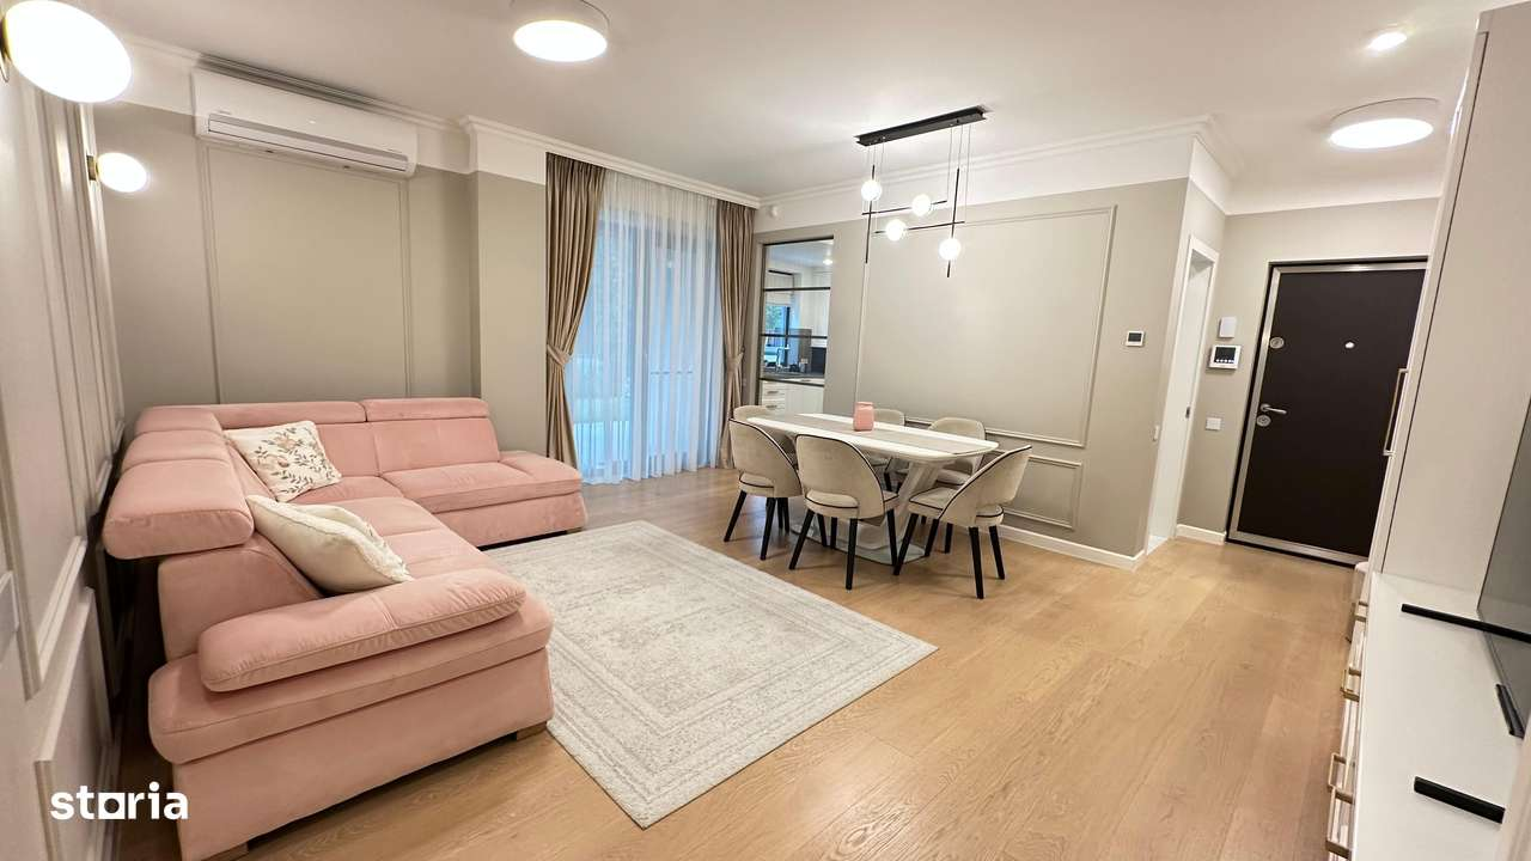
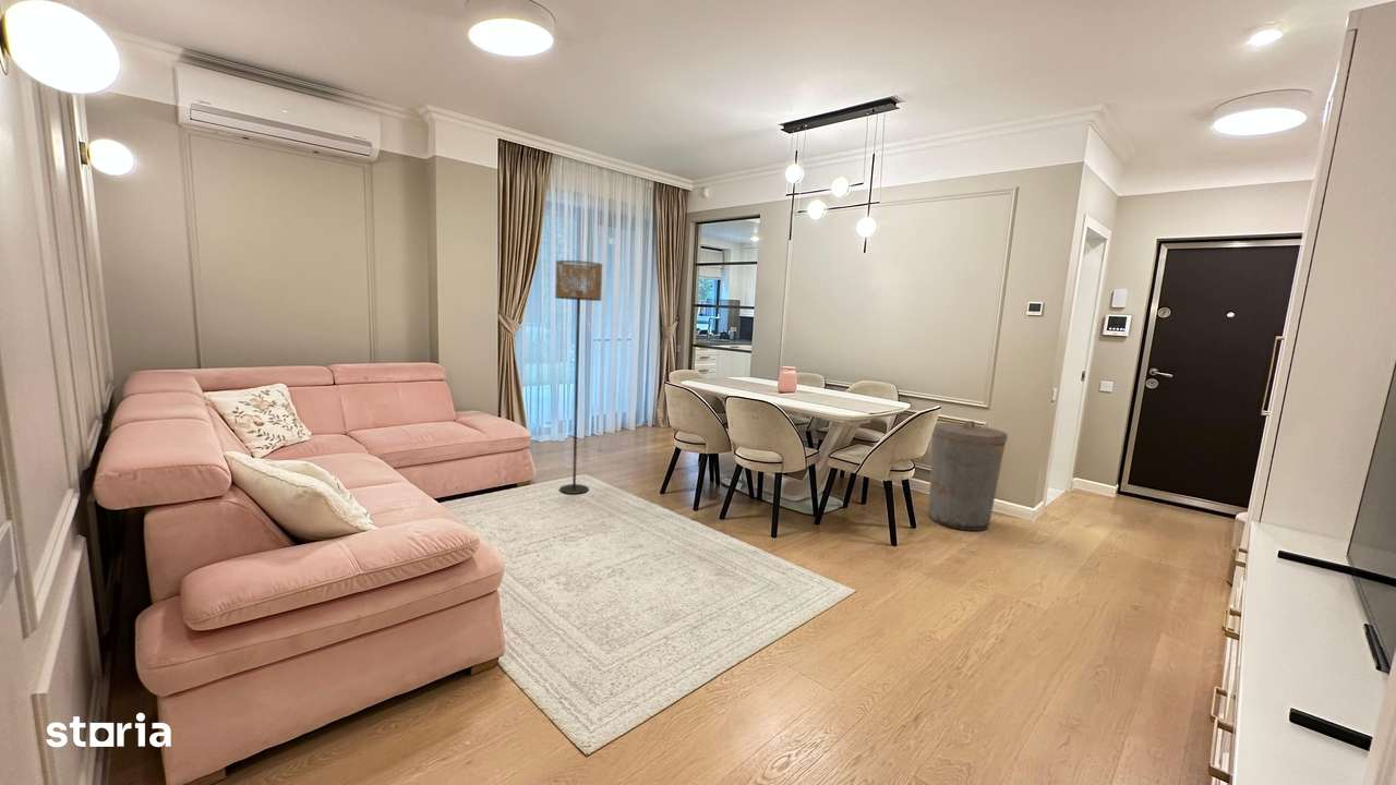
+ floor lamp [554,259,603,495]
+ trash can [928,420,1009,532]
